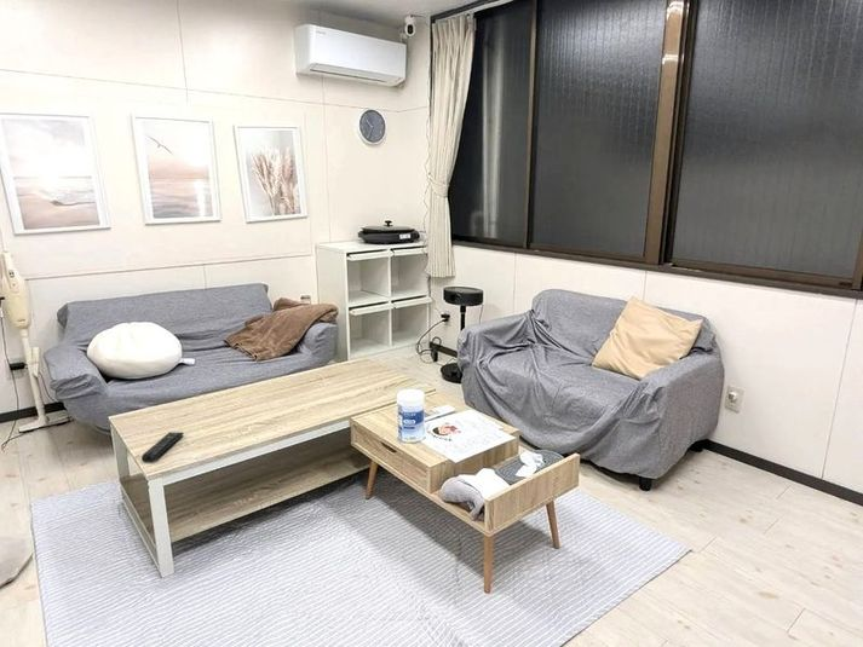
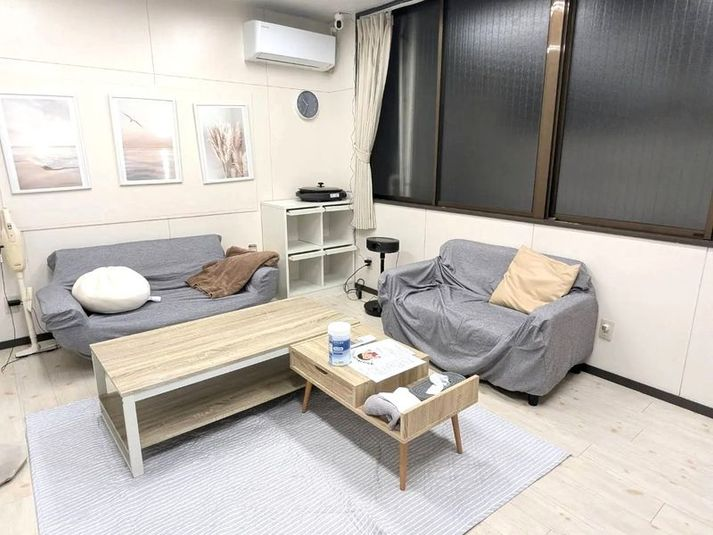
- remote control [140,431,185,463]
